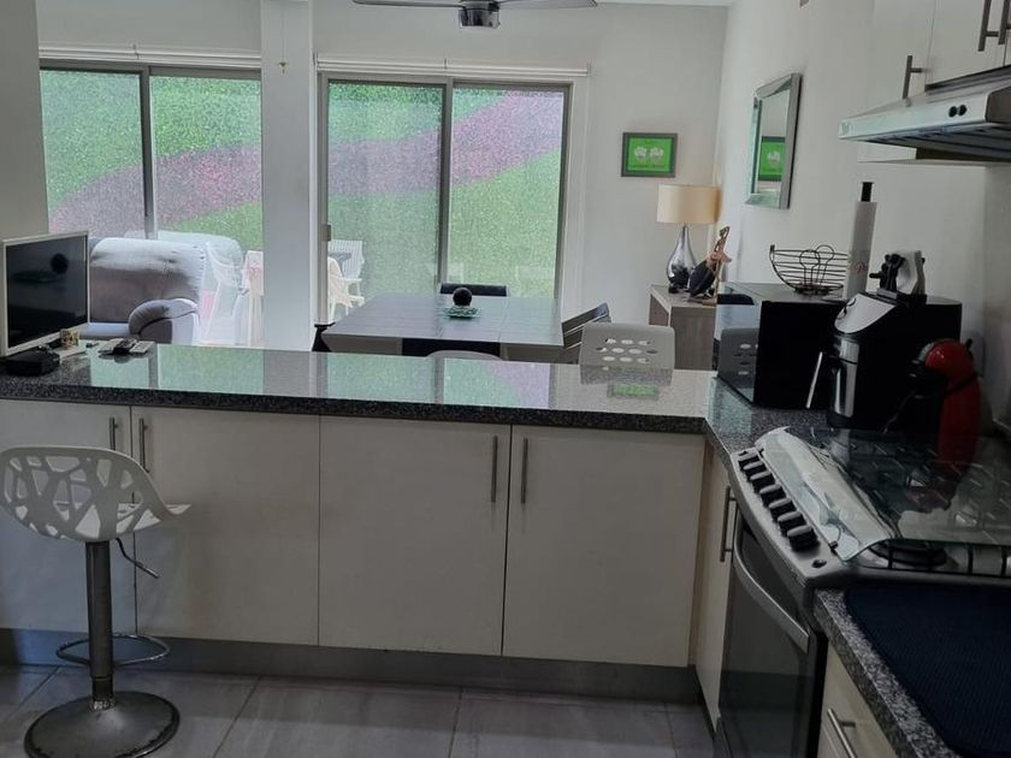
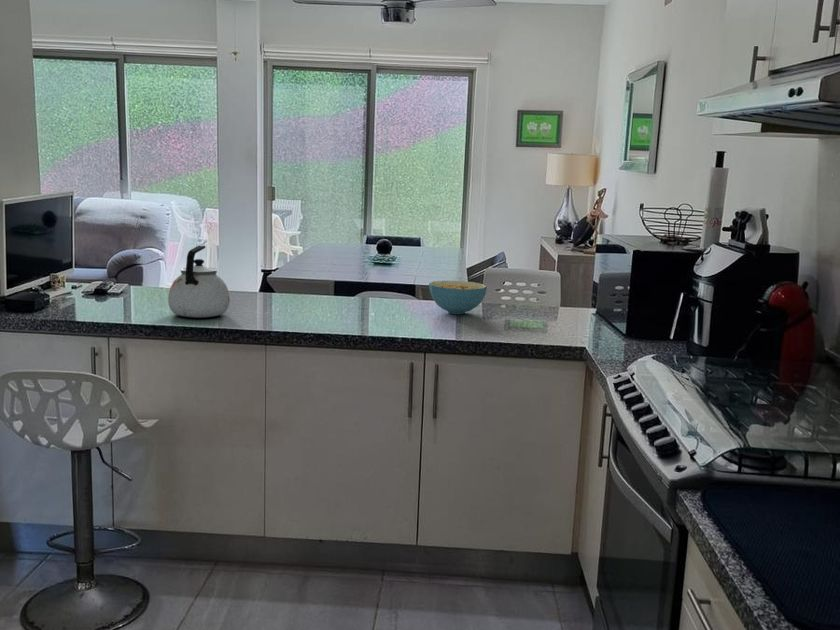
+ cereal bowl [428,280,488,315]
+ kettle [167,244,231,319]
